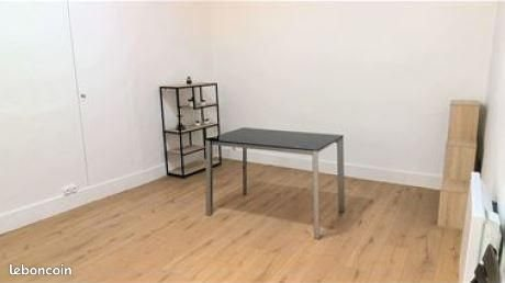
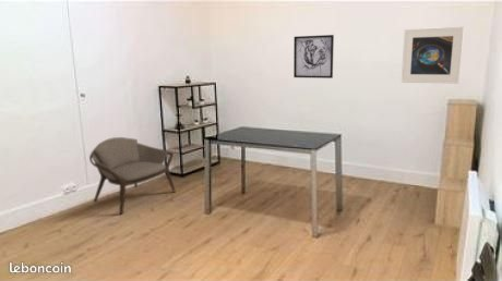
+ chair [88,136,177,216]
+ wall art [292,34,335,80]
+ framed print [401,25,465,85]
